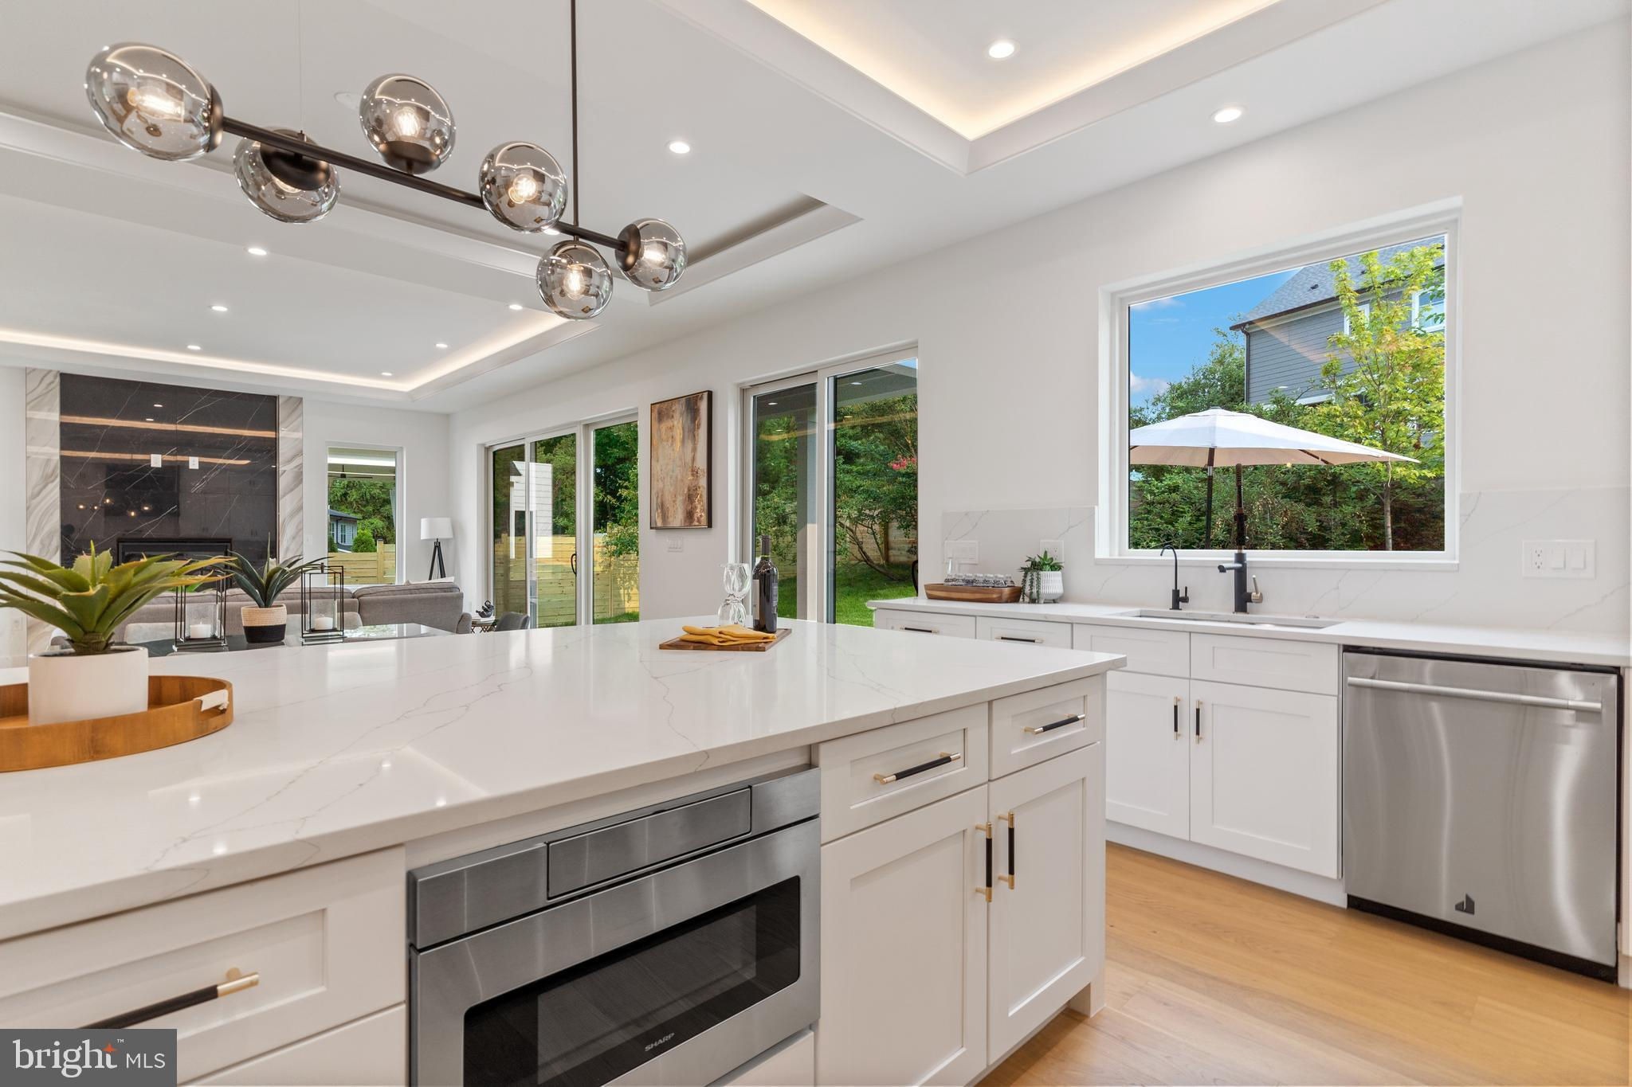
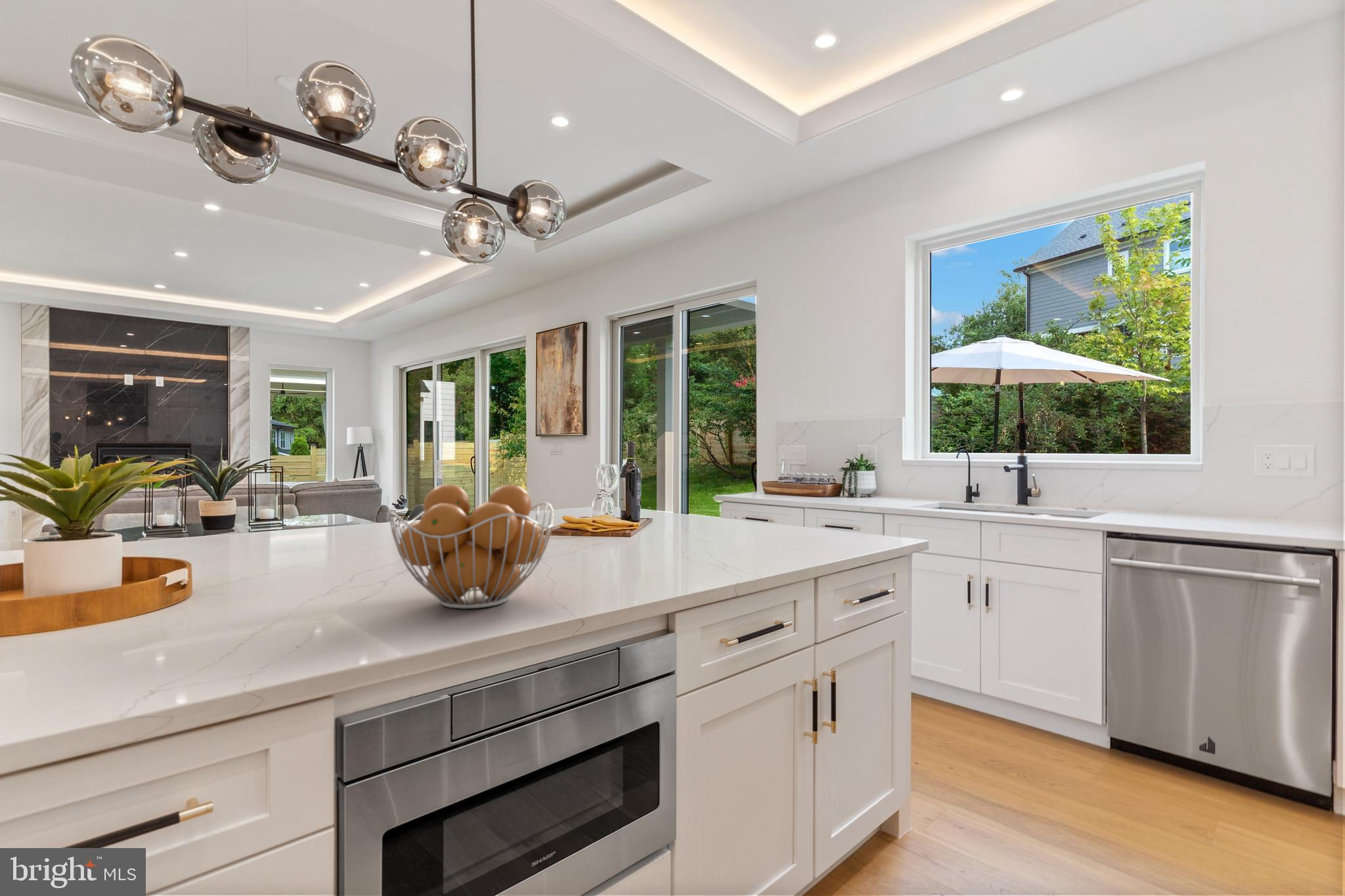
+ fruit basket [387,483,555,610]
